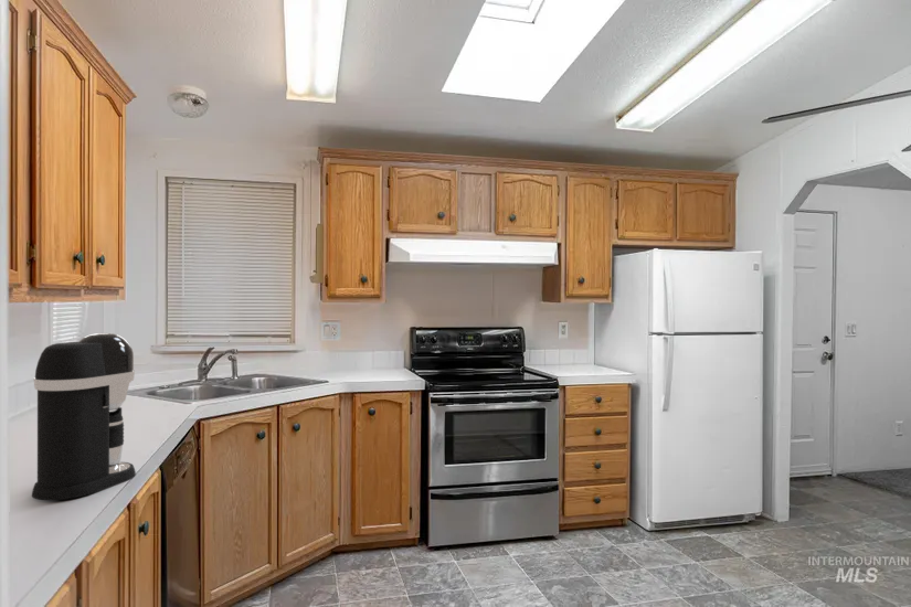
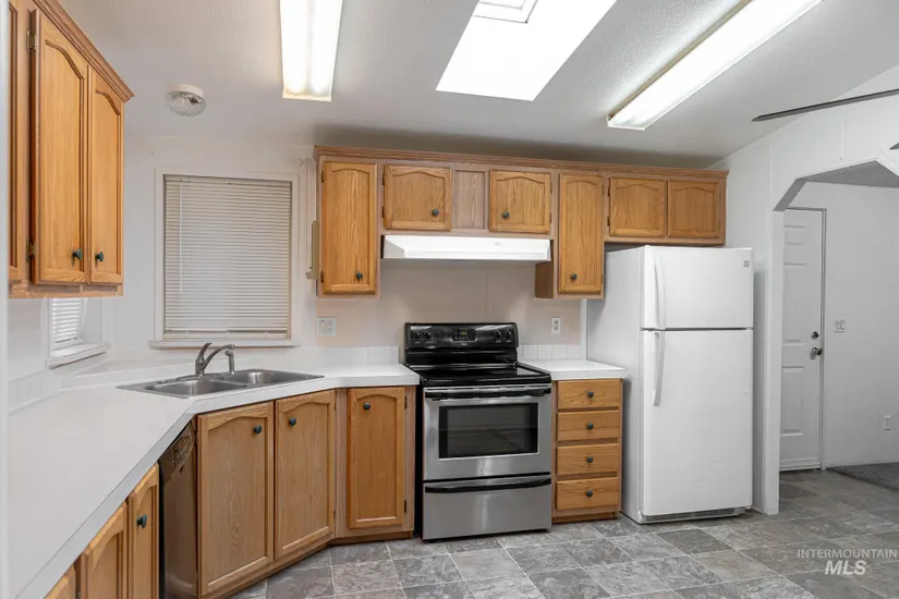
- coffee maker [31,332,137,501]
